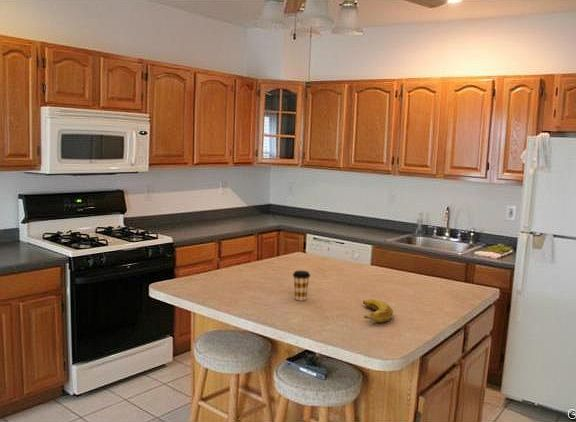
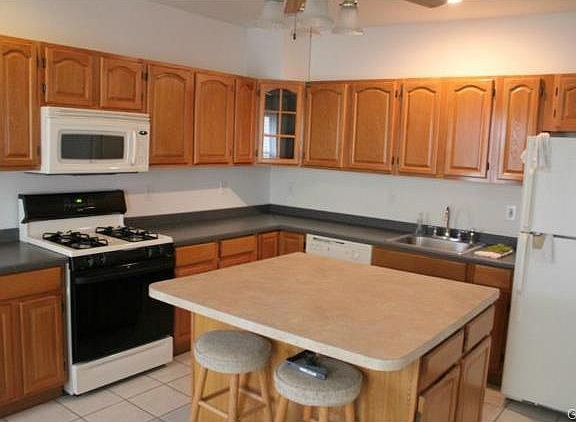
- coffee cup [292,270,311,301]
- banana [362,298,394,323]
